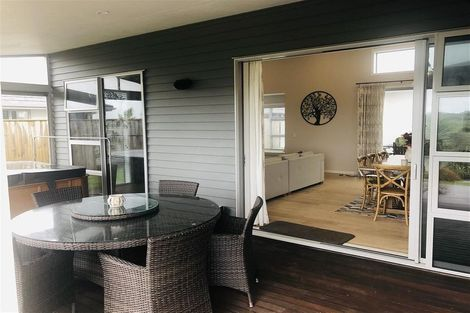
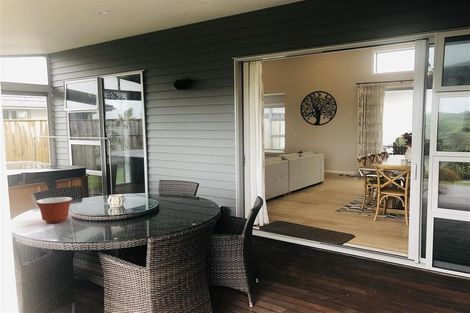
+ mixing bowl [35,196,74,224]
